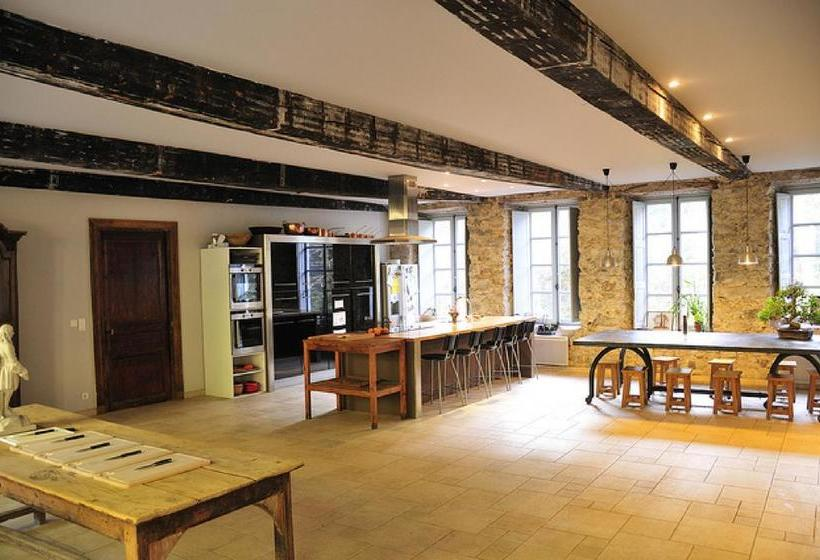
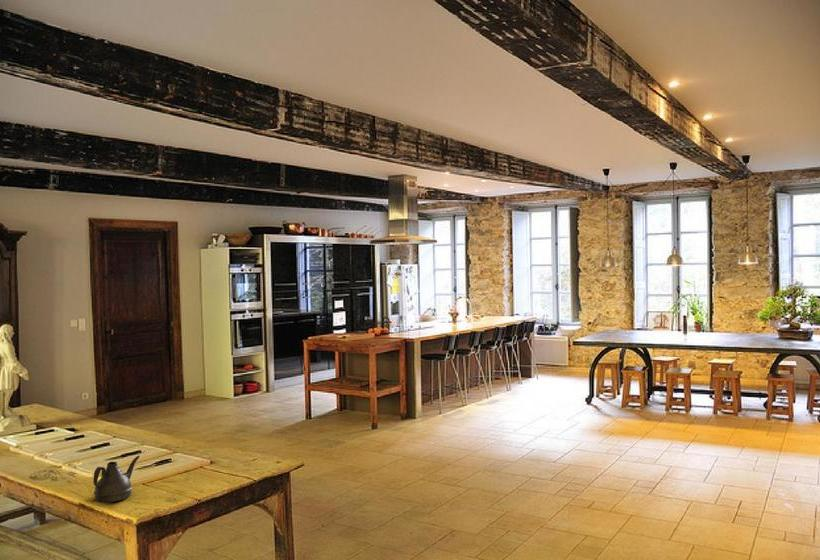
+ teapot [92,455,141,503]
